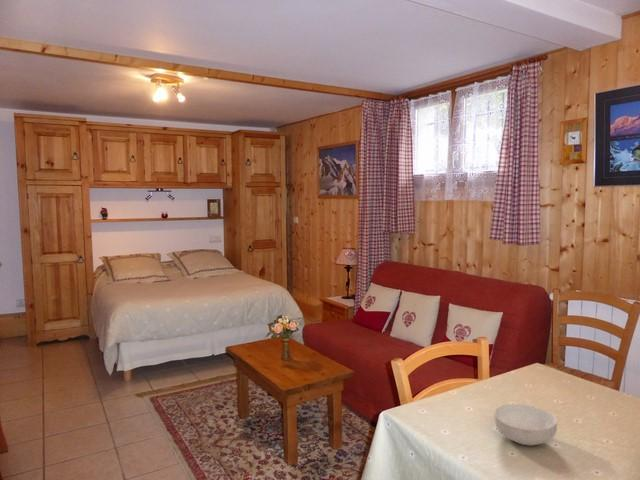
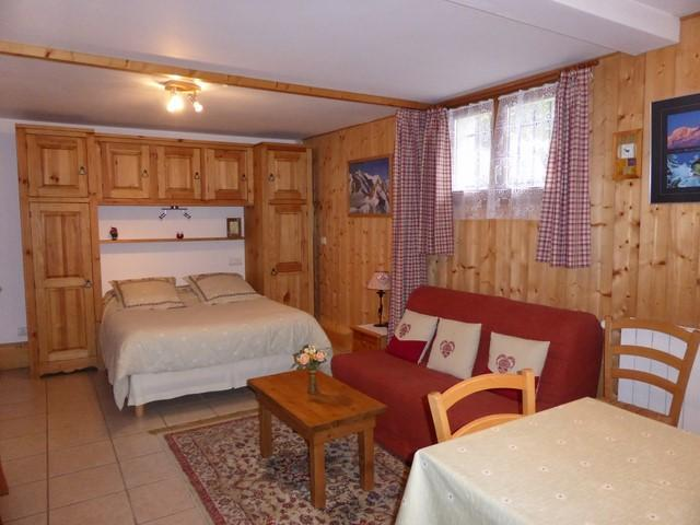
- cereal bowl [493,403,558,447]
